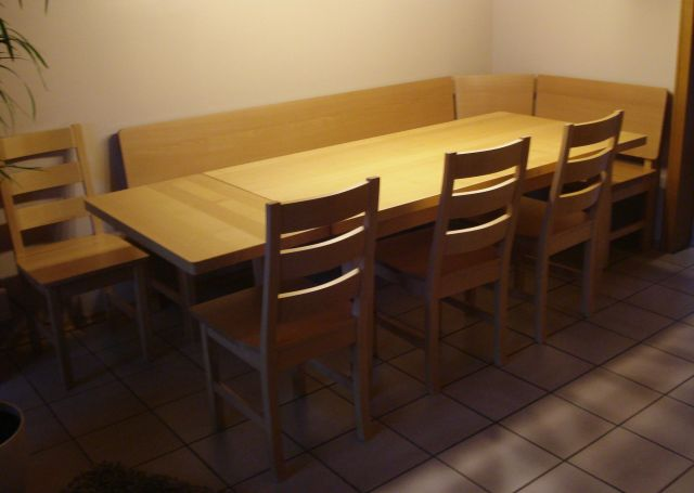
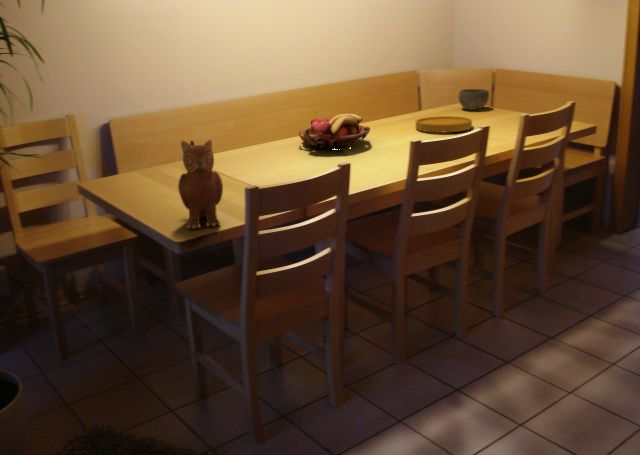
+ bowl [458,88,490,111]
+ plate [415,115,473,133]
+ fruit basket [298,113,371,150]
+ teapot [177,139,224,230]
